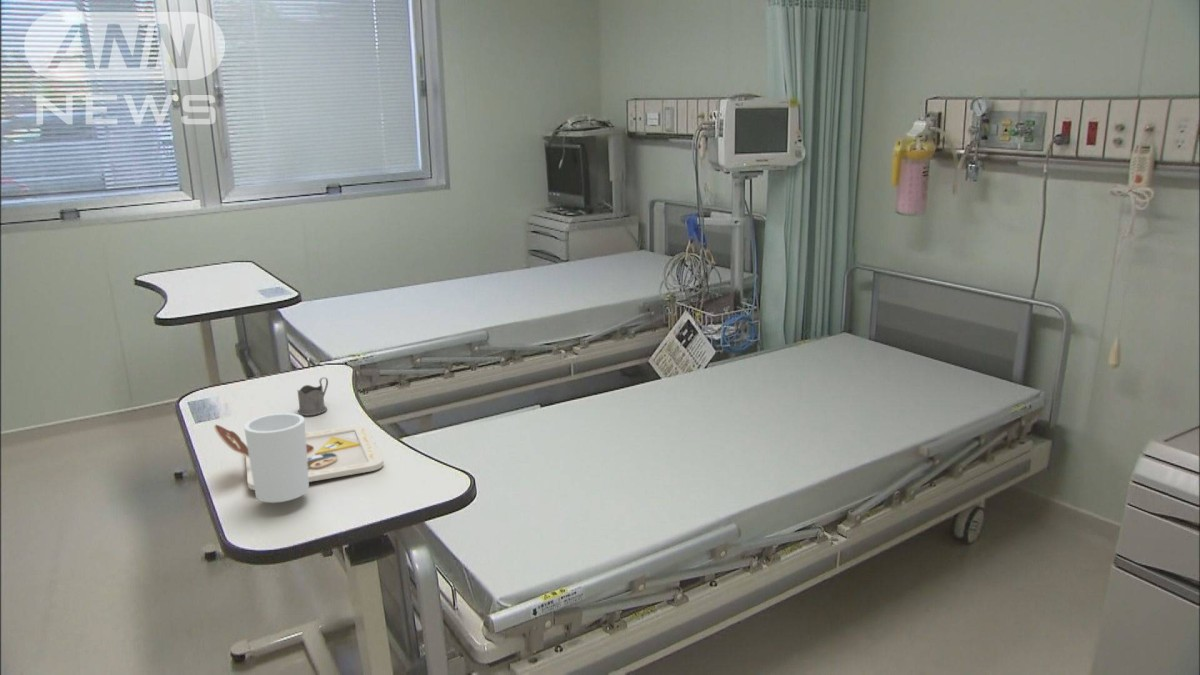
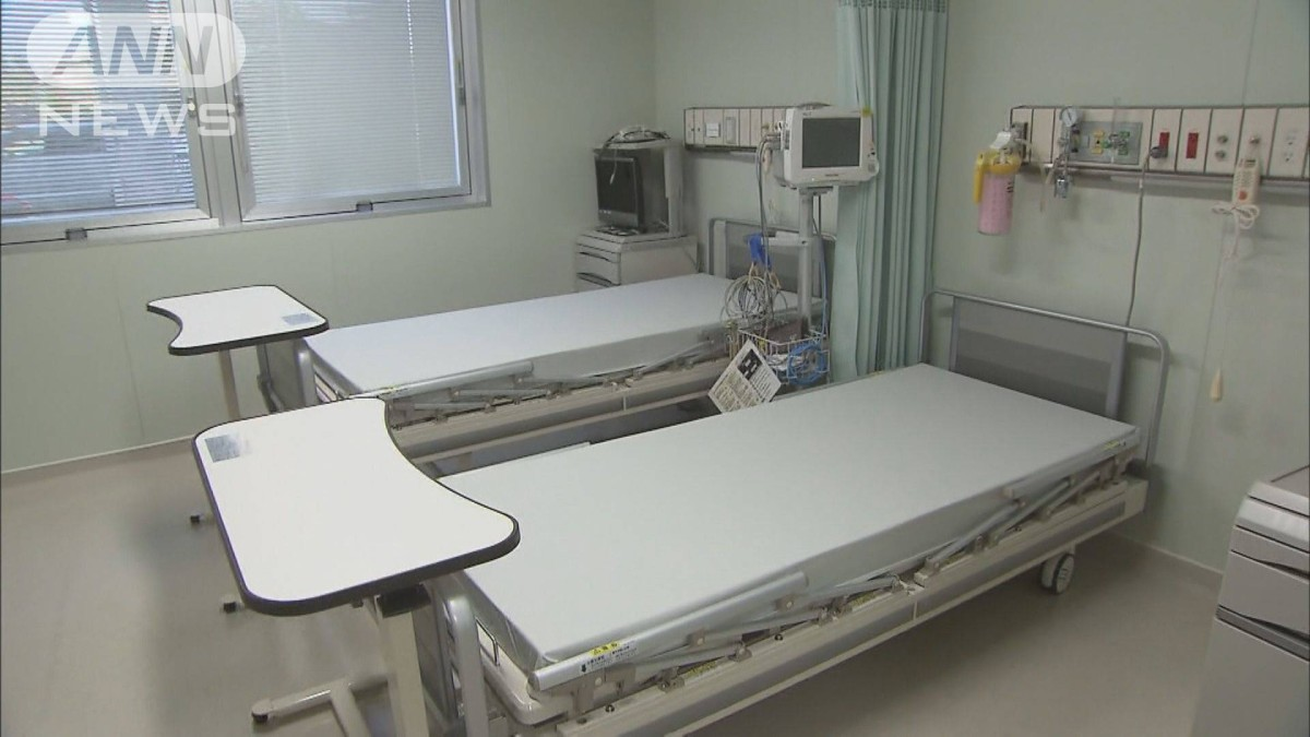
- tea glass holder [297,376,329,416]
- food tray [213,412,384,504]
